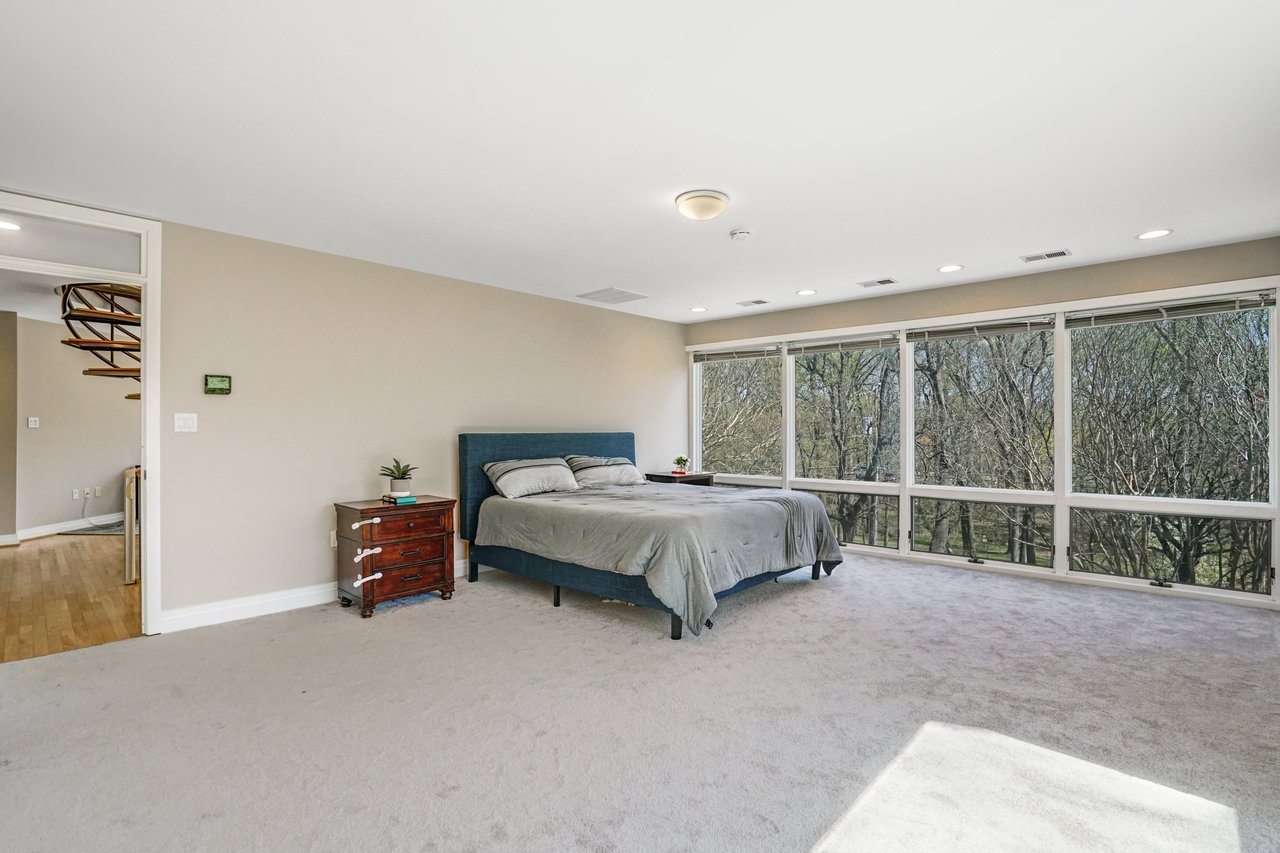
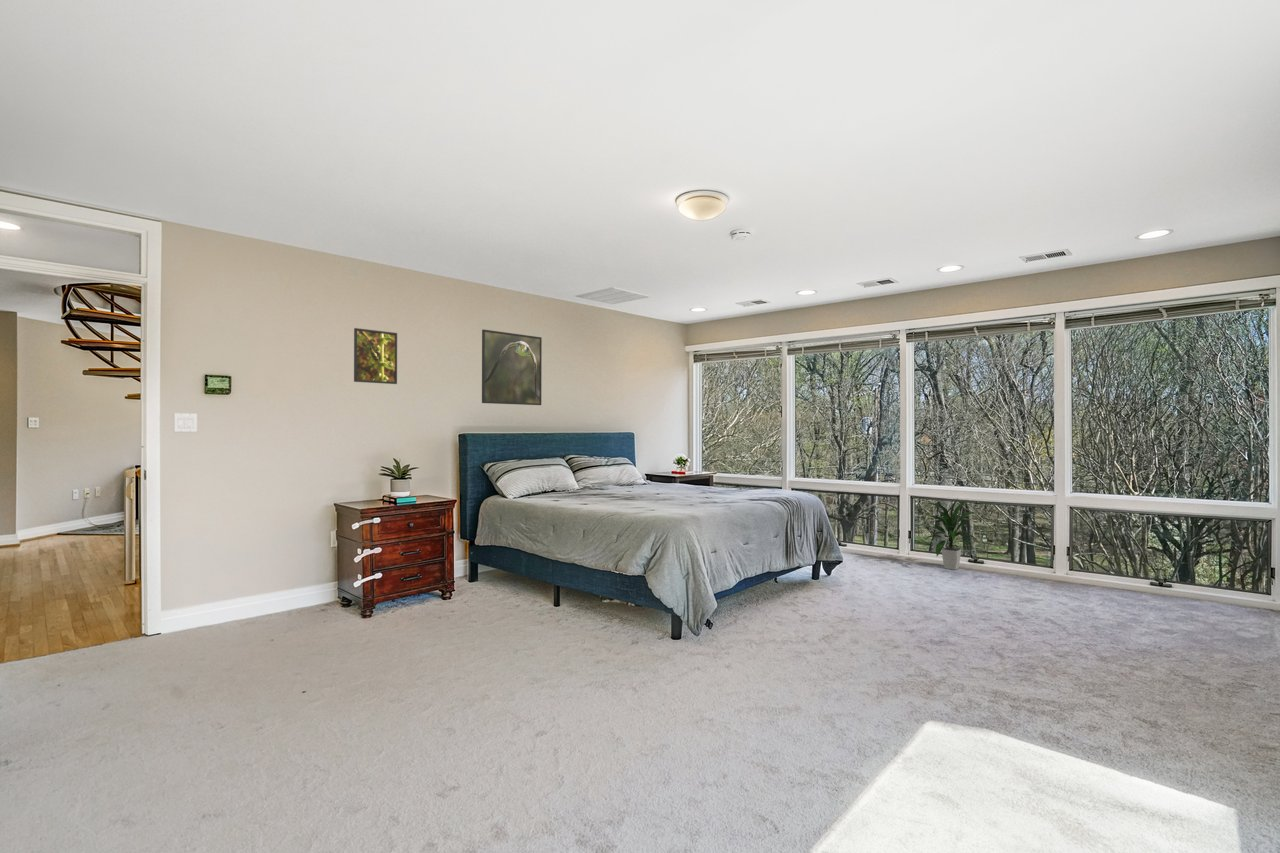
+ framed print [353,327,398,385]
+ indoor plant [923,497,982,571]
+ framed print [481,328,543,406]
